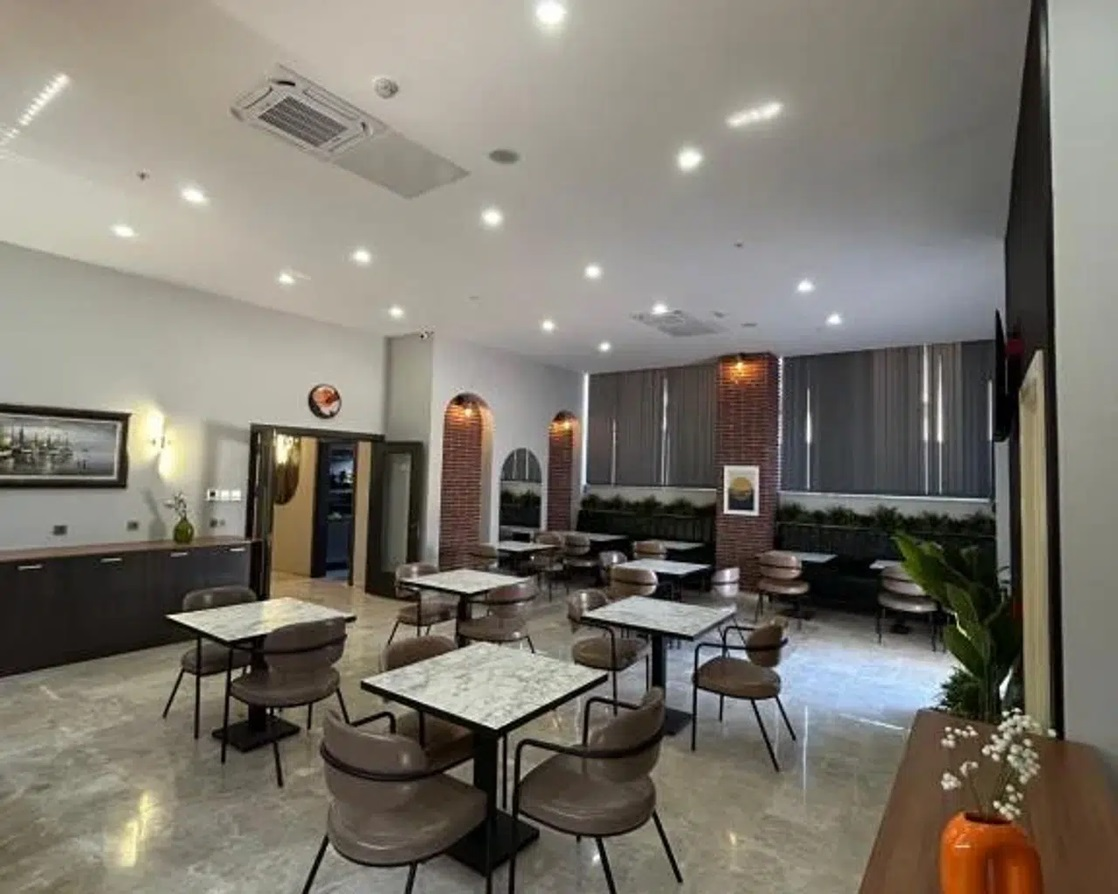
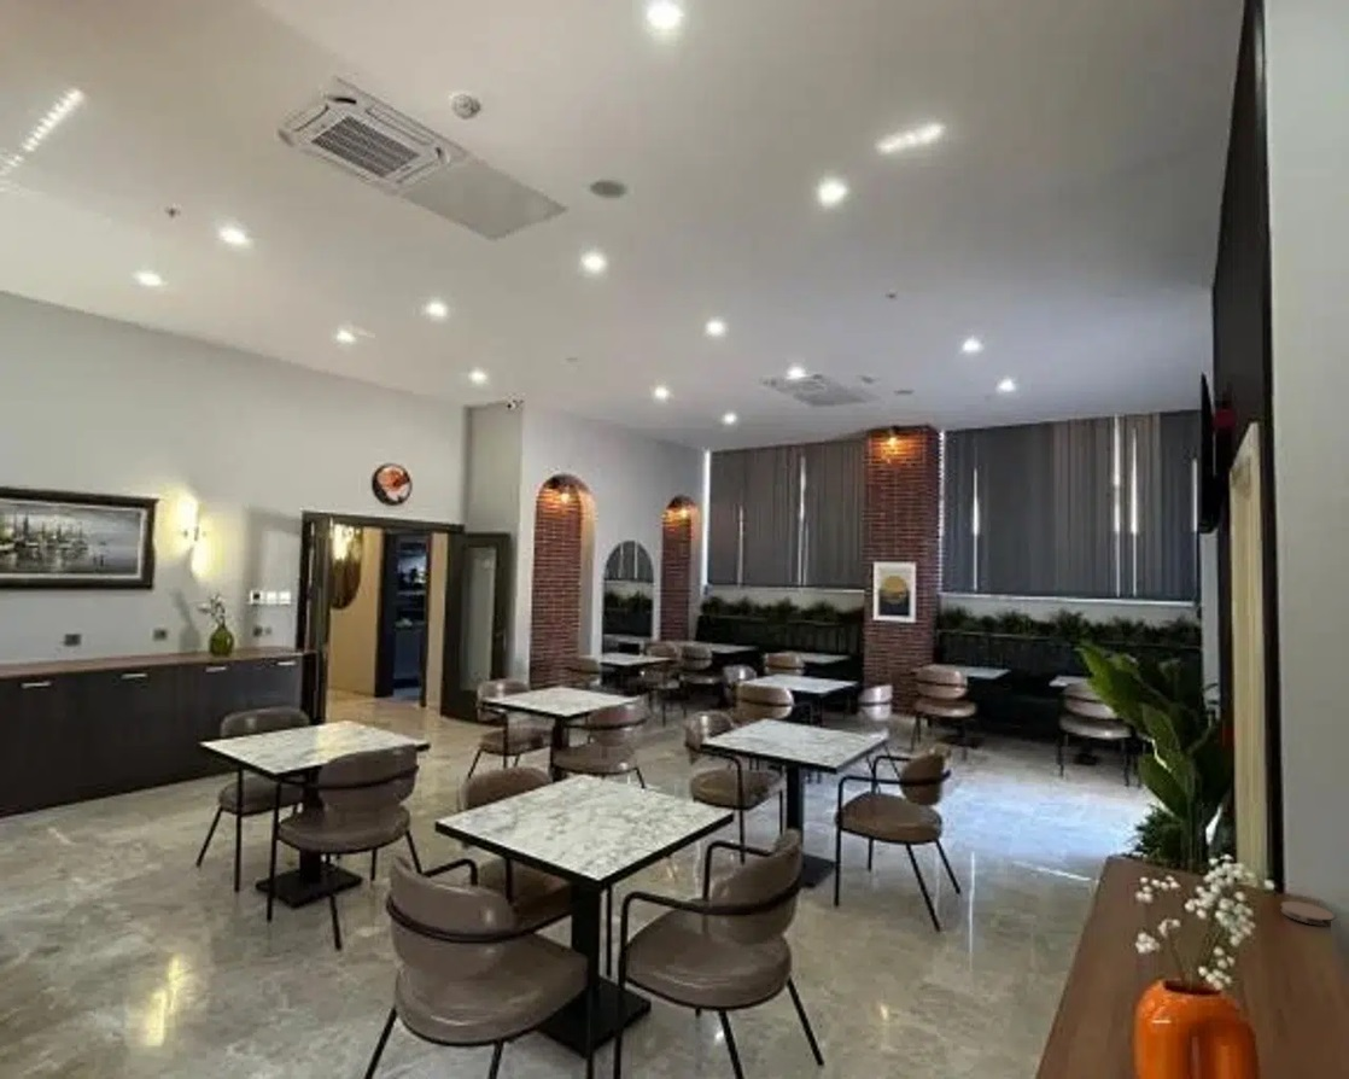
+ coaster [1280,900,1336,927]
